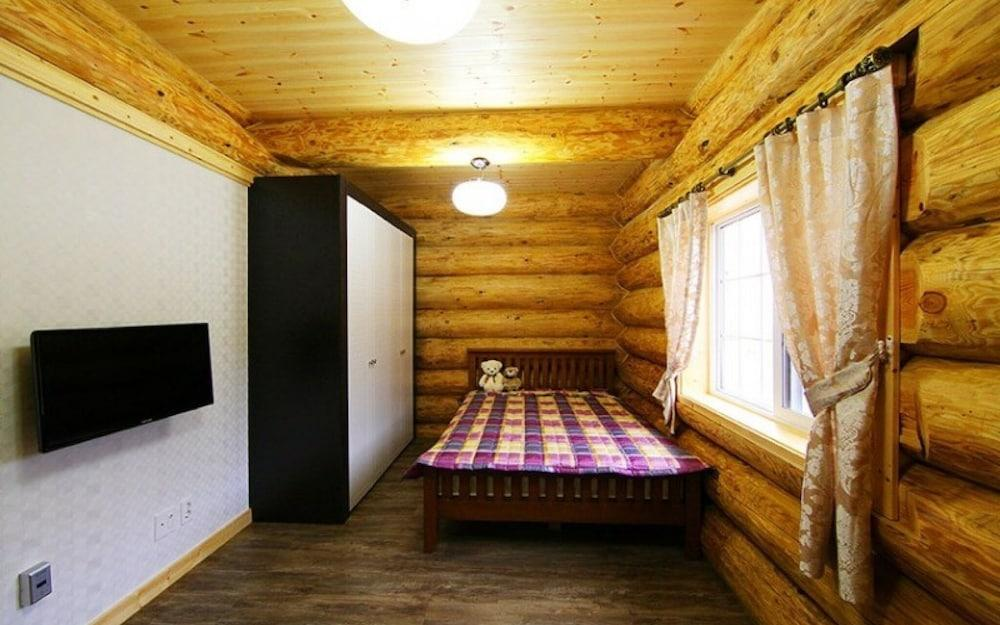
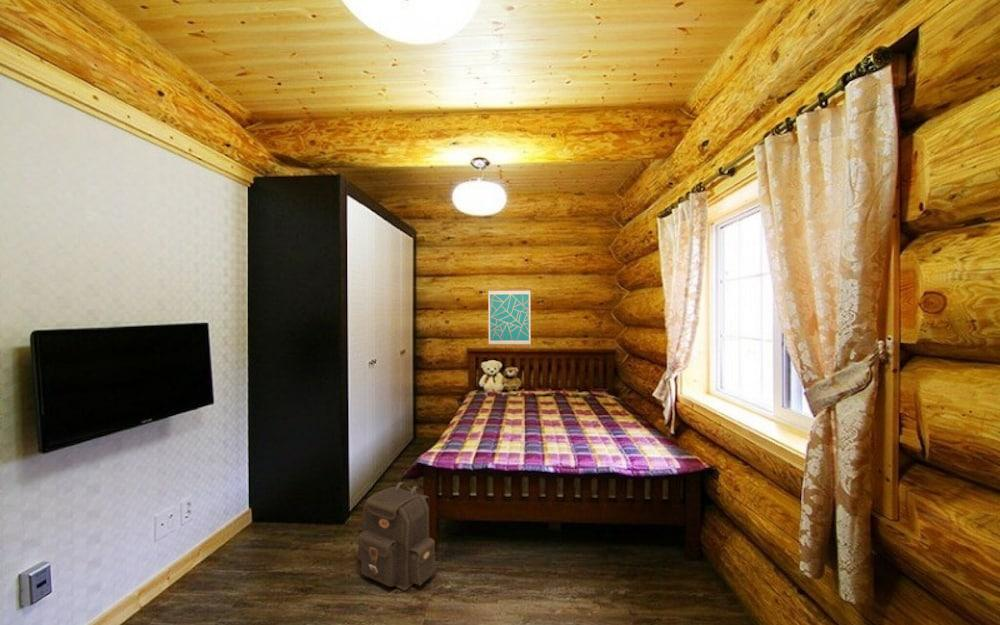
+ backpack [356,481,438,592]
+ wall art [487,288,532,346]
